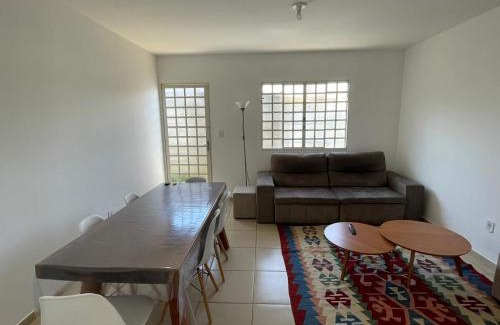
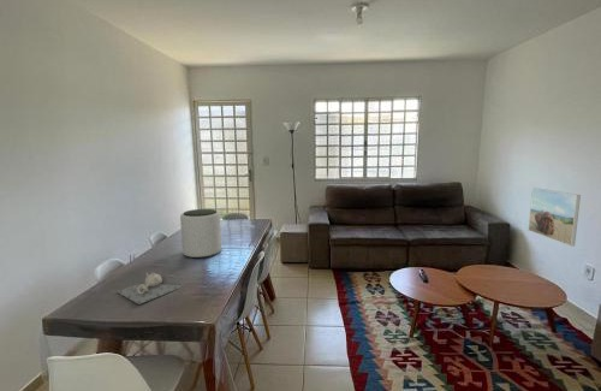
+ plant pot [179,208,222,259]
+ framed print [528,186,582,247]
+ teapot [115,272,184,306]
